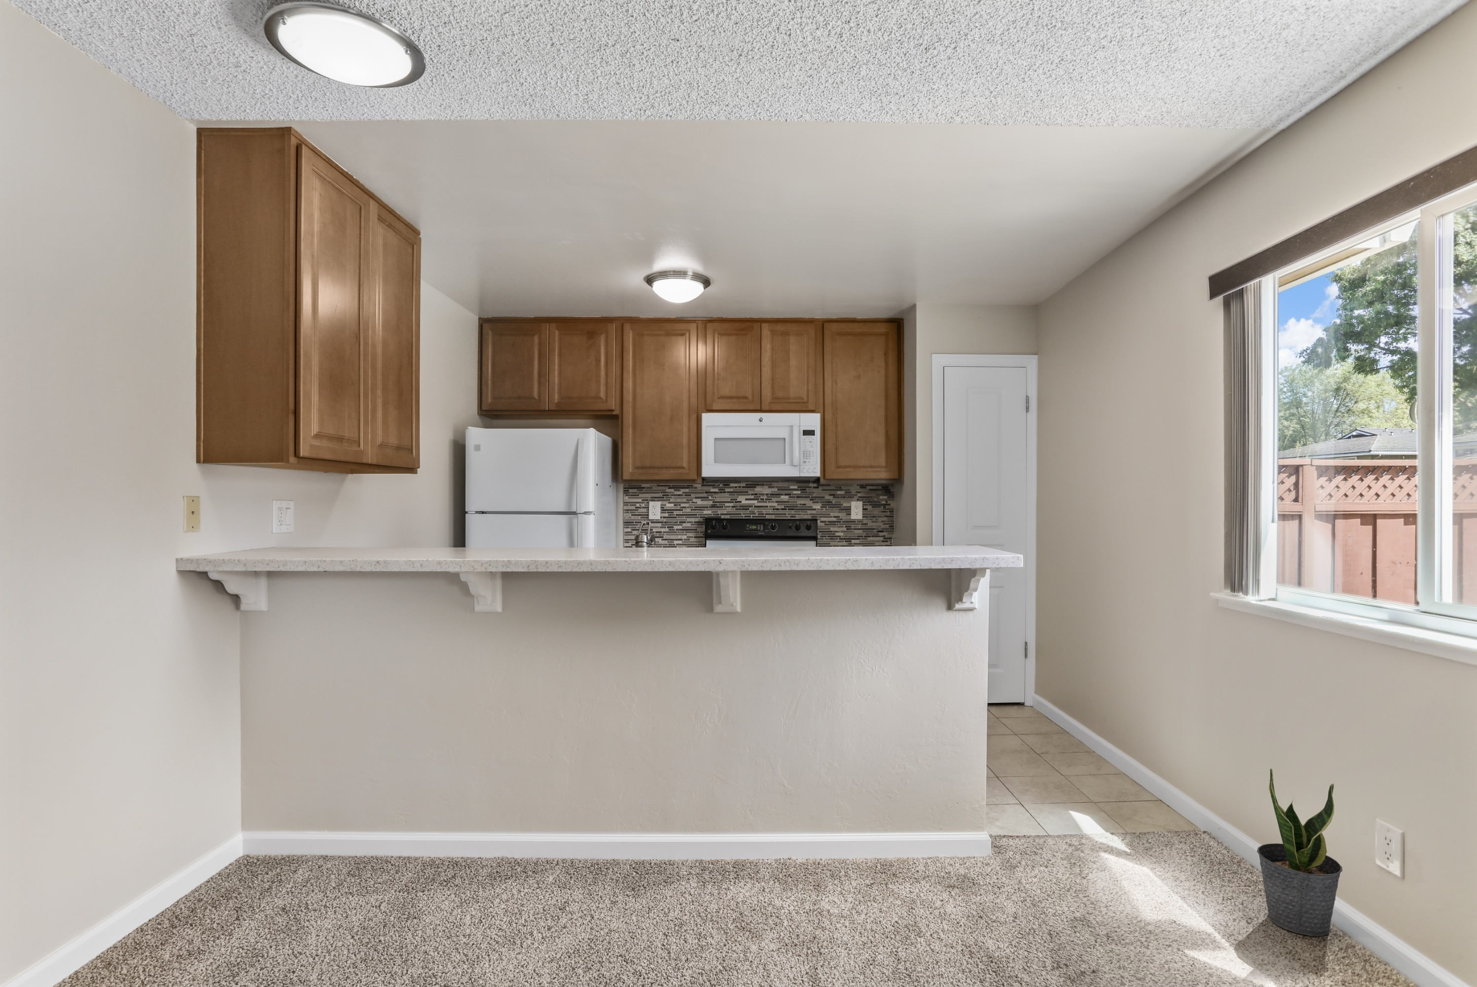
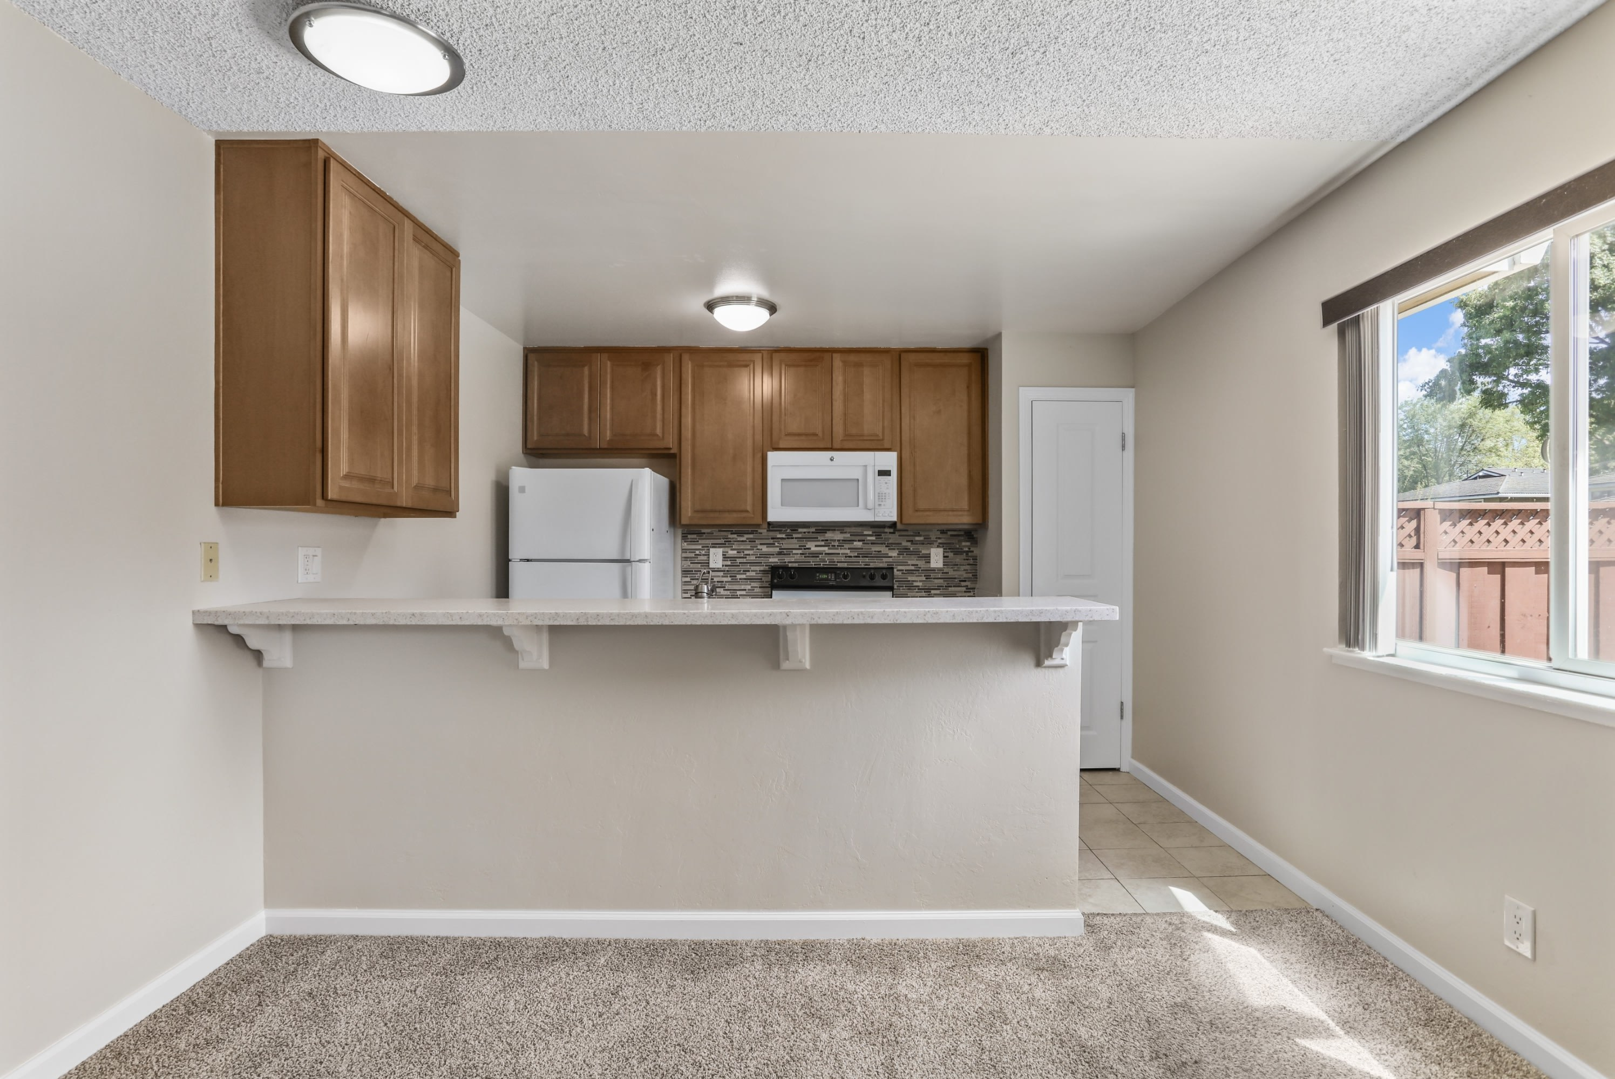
- potted plant [1257,768,1343,936]
